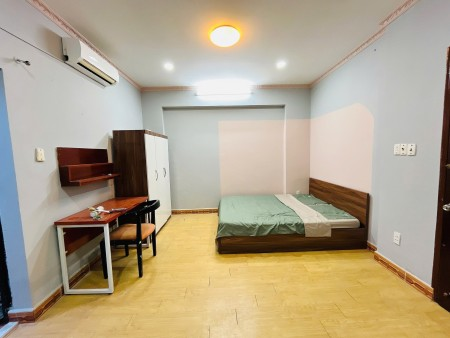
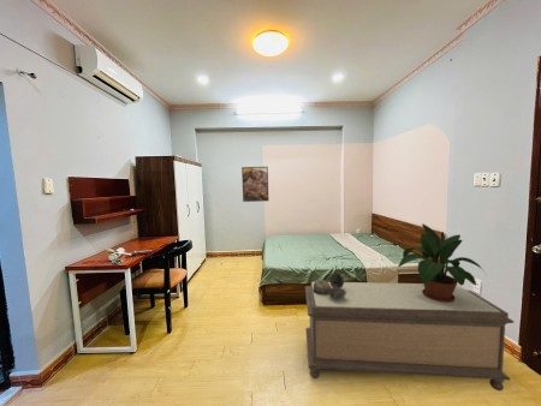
+ decorative bowl [314,271,346,299]
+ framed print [240,166,269,203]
+ bench [304,281,515,392]
+ potted plant [397,222,488,303]
